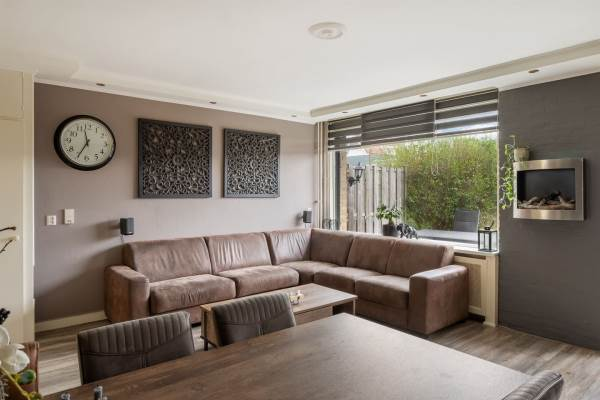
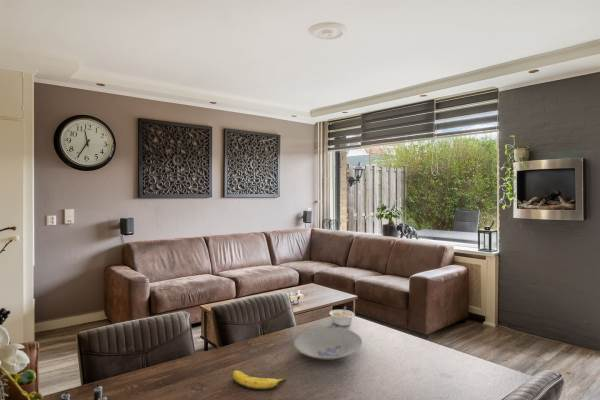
+ bowl [293,327,363,361]
+ legume [328,305,355,327]
+ banana [232,369,288,391]
